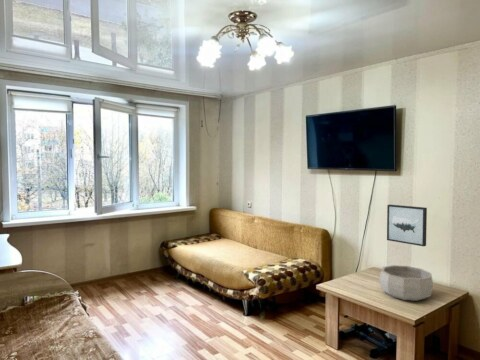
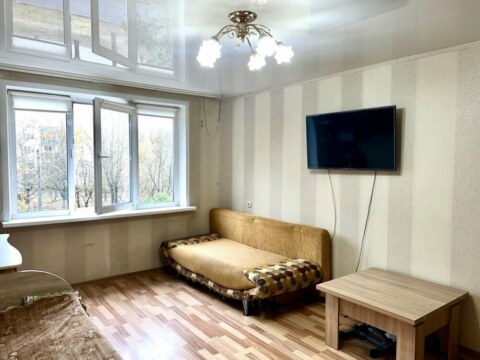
- decorative bowl [379,264,434,302]
- wall art [386,204,428,247]
